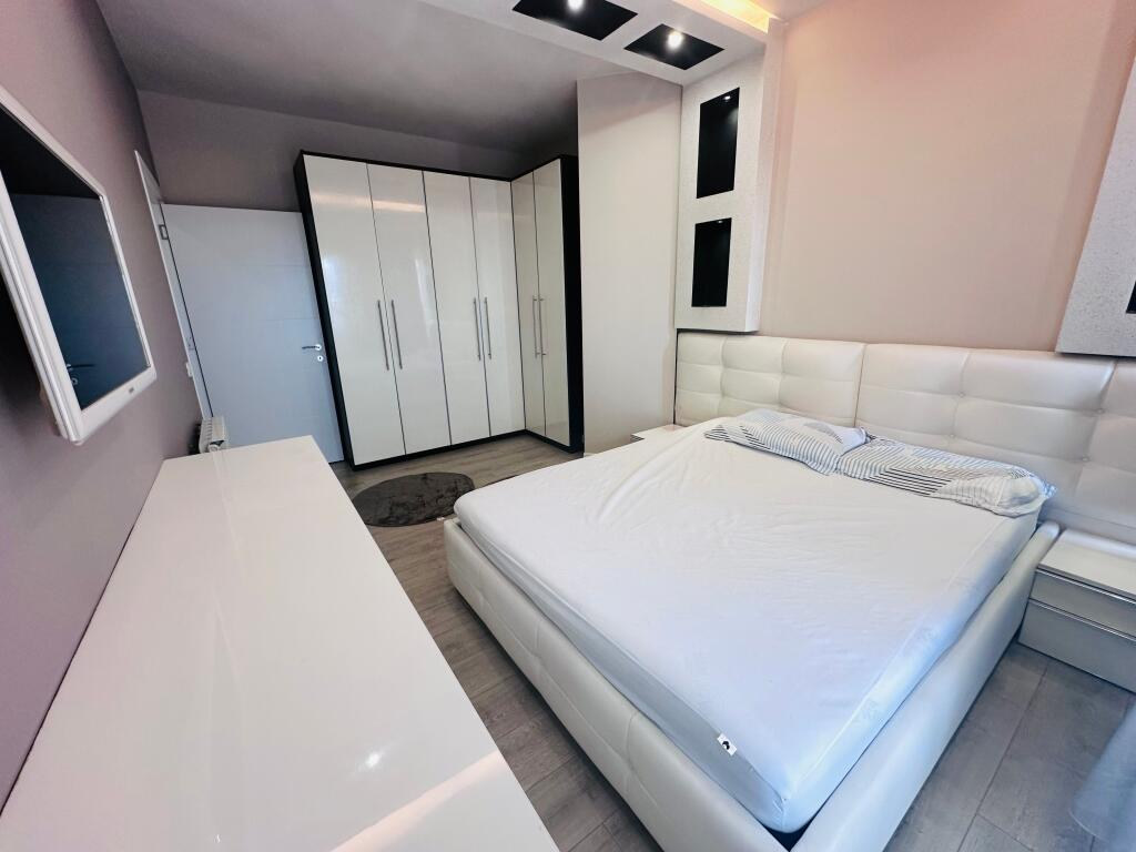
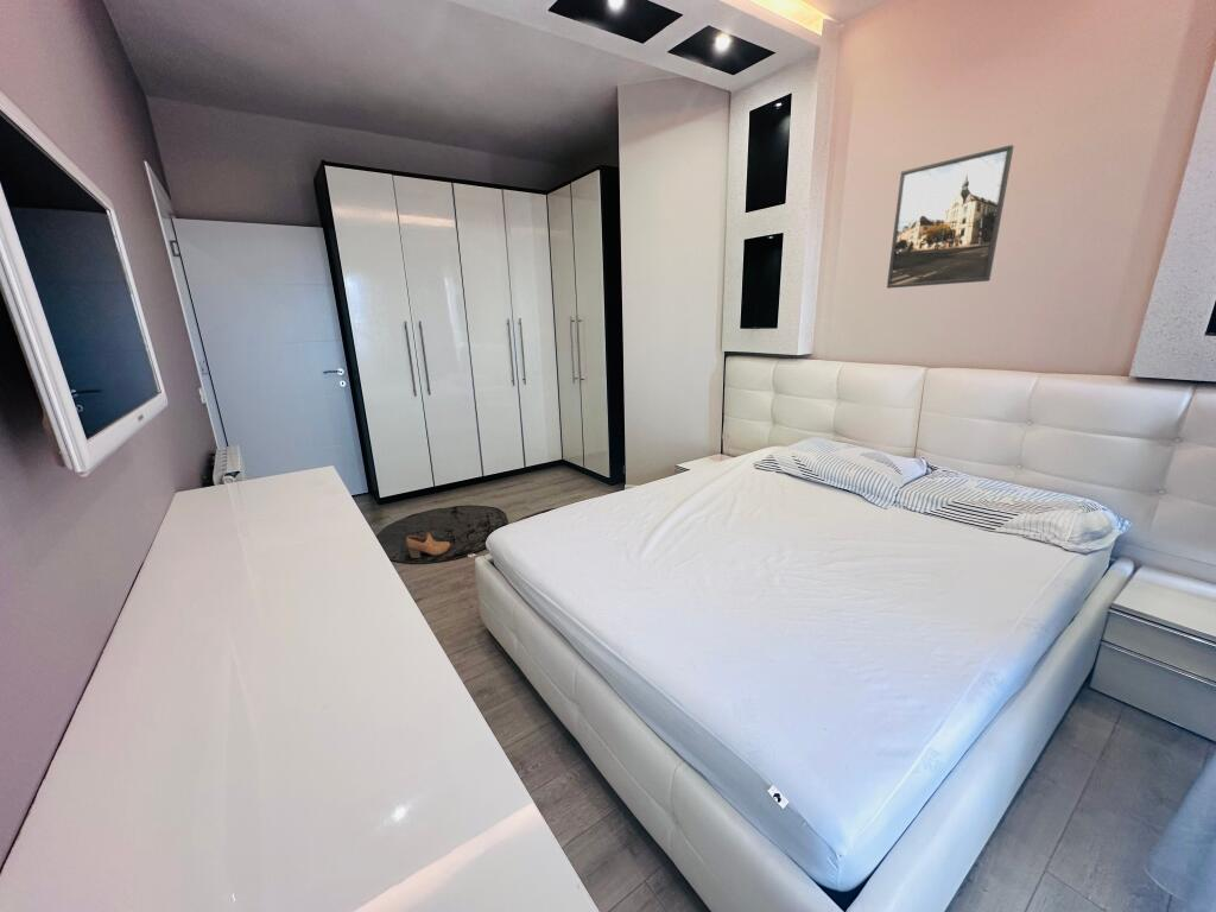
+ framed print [886,144,1015,290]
+ shoe [405,532,452,559]
